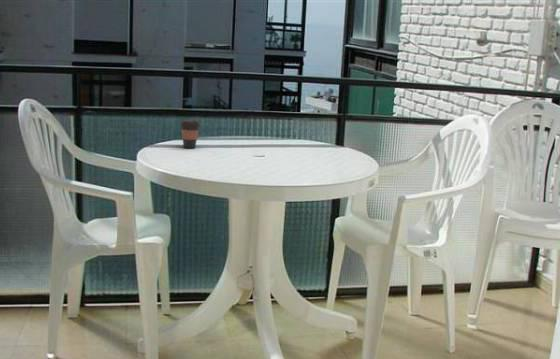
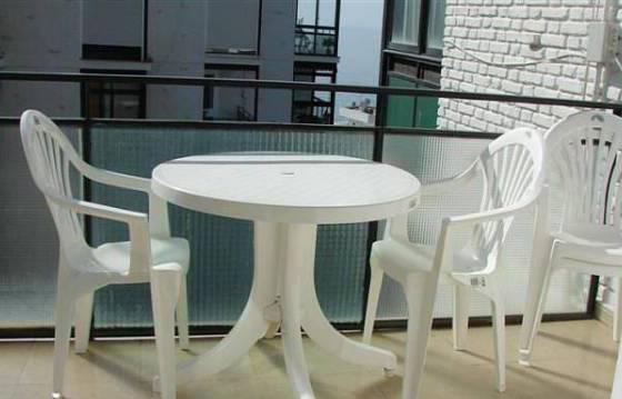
- coffee cup [179,119,201,149]
